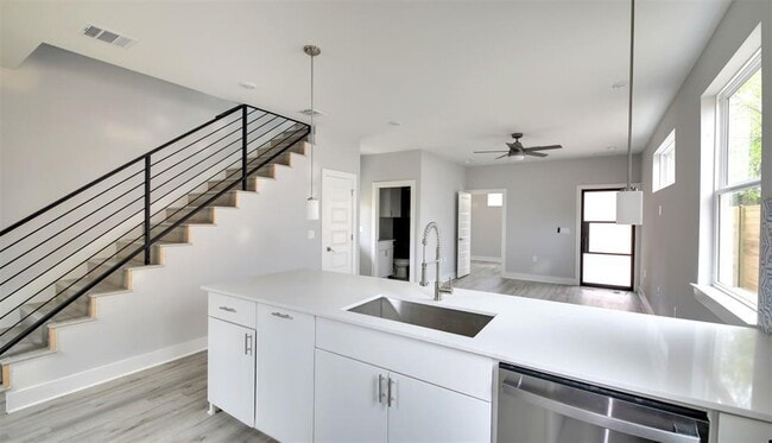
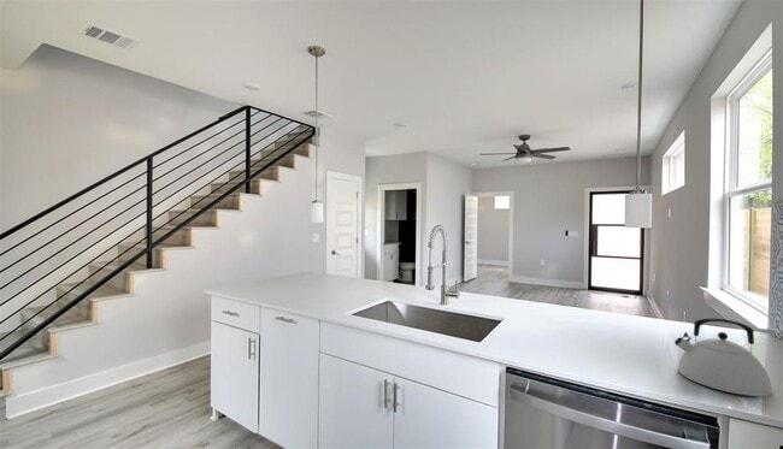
+ kettle [673,318,773,397]
